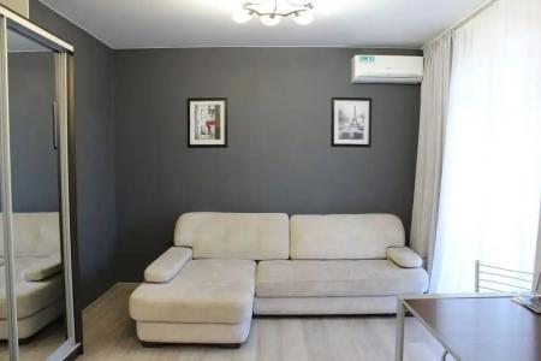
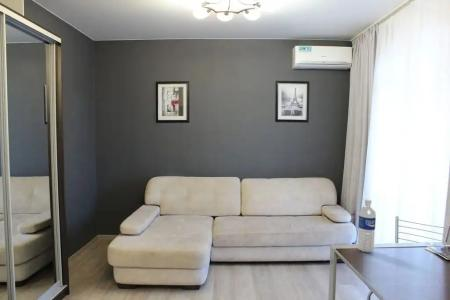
+ water bottle [357,198,377,253]
